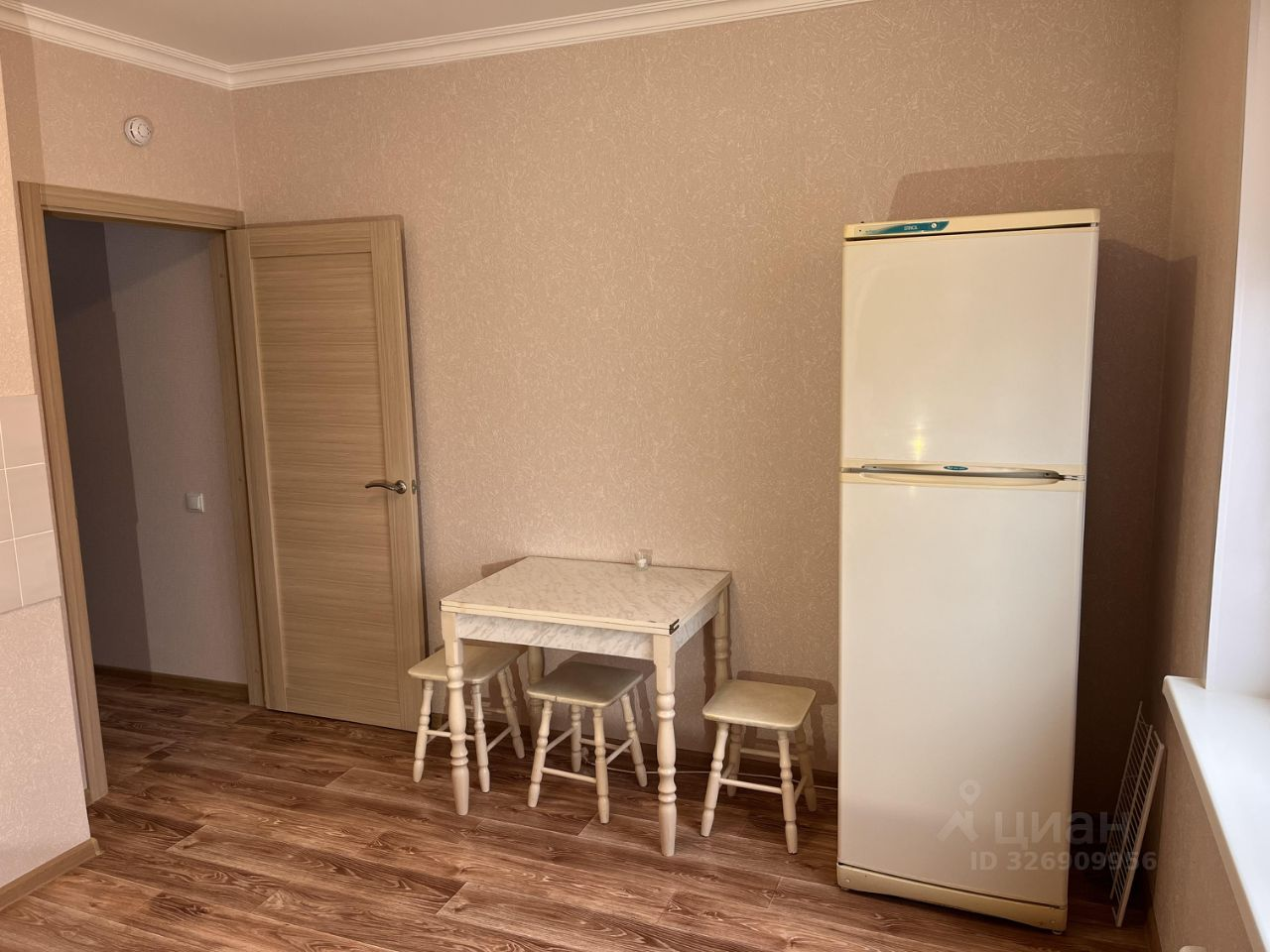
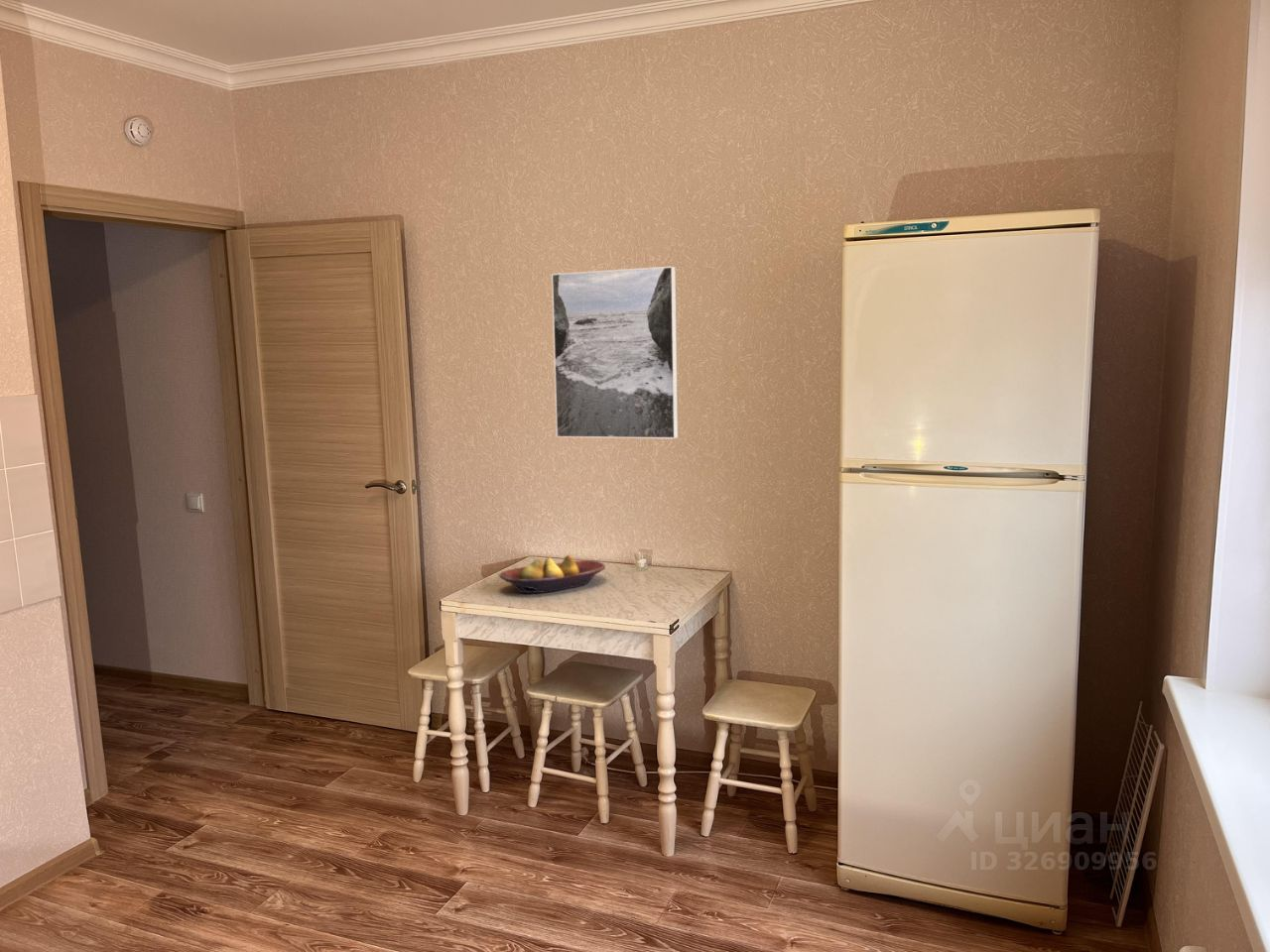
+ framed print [551,266,679,439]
+ fruit bowl [498,554,606,594]
